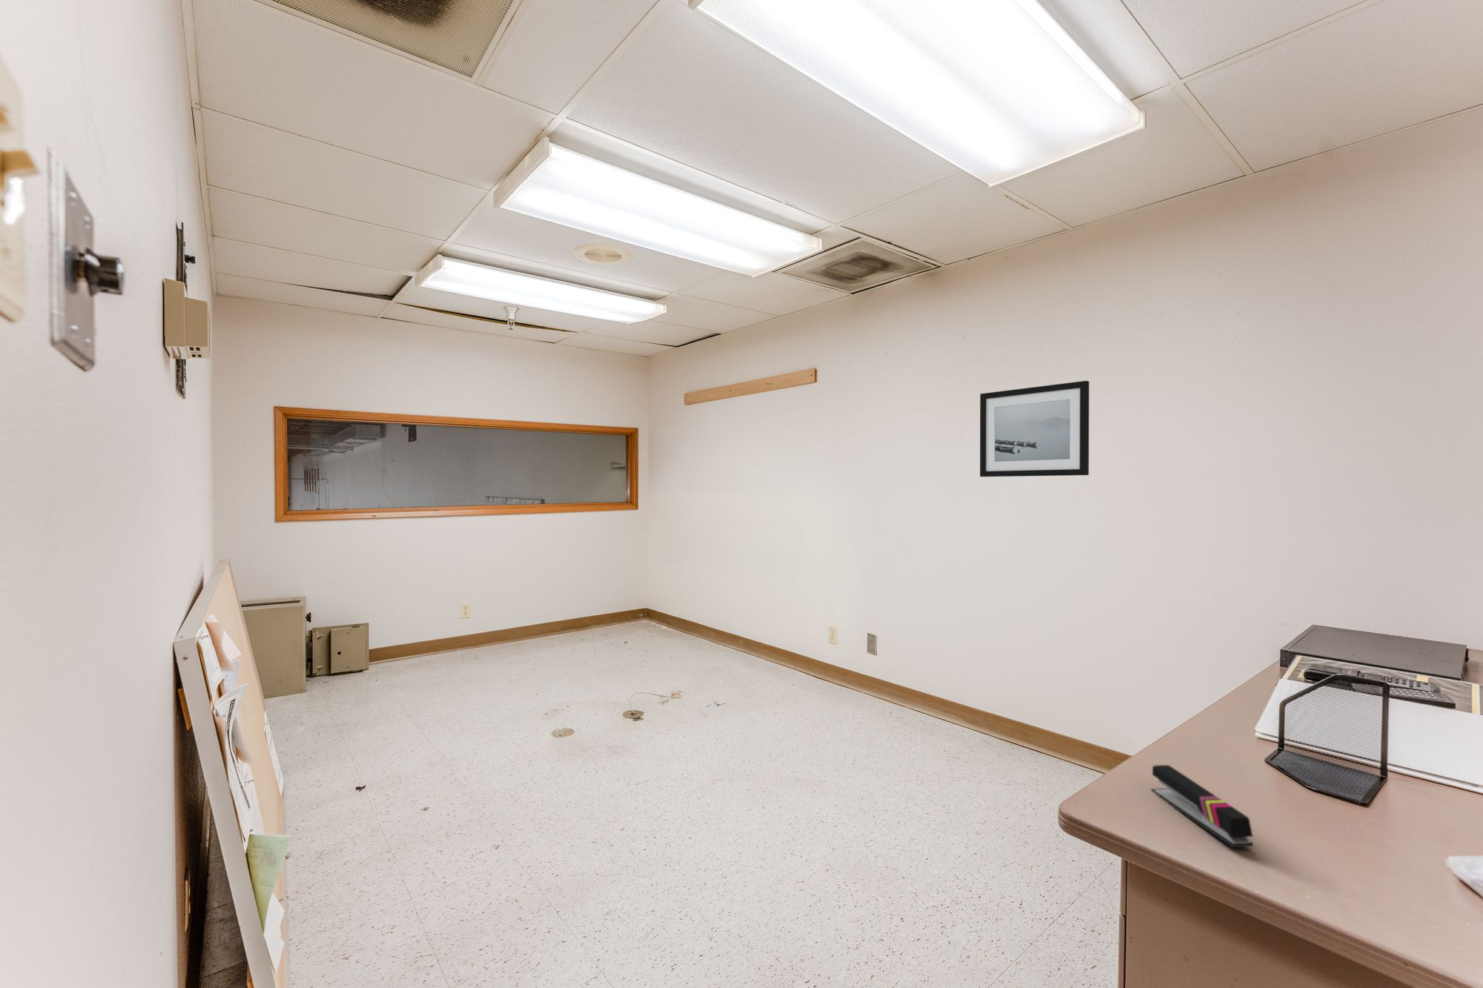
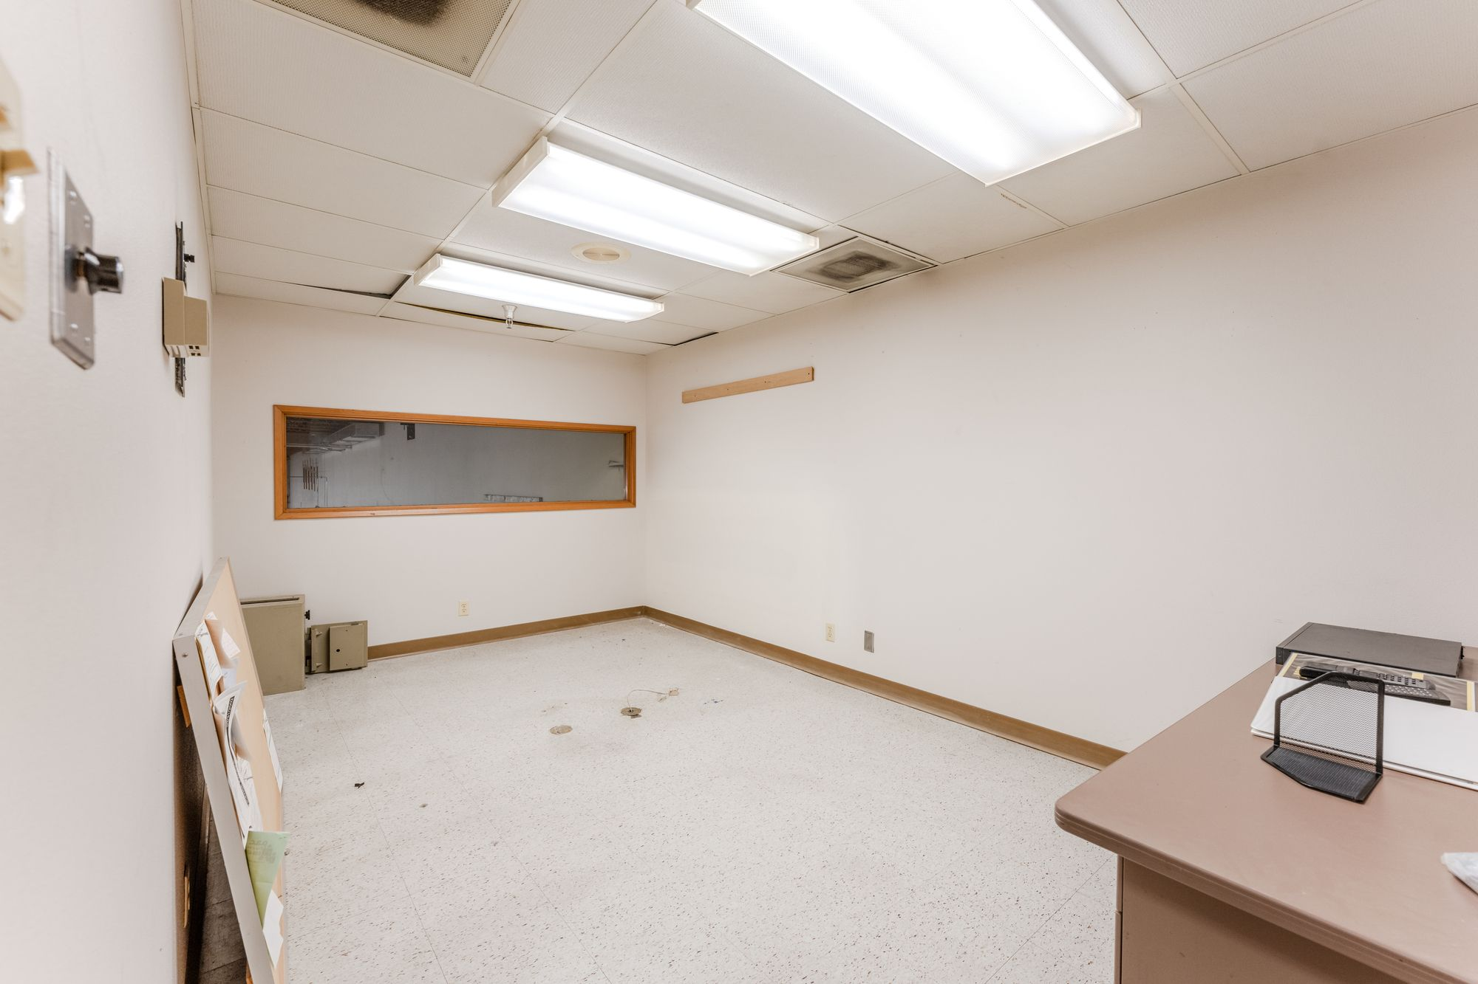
- stapler [1150,764,1254,848]
- wall art [979,380,1090,477]
